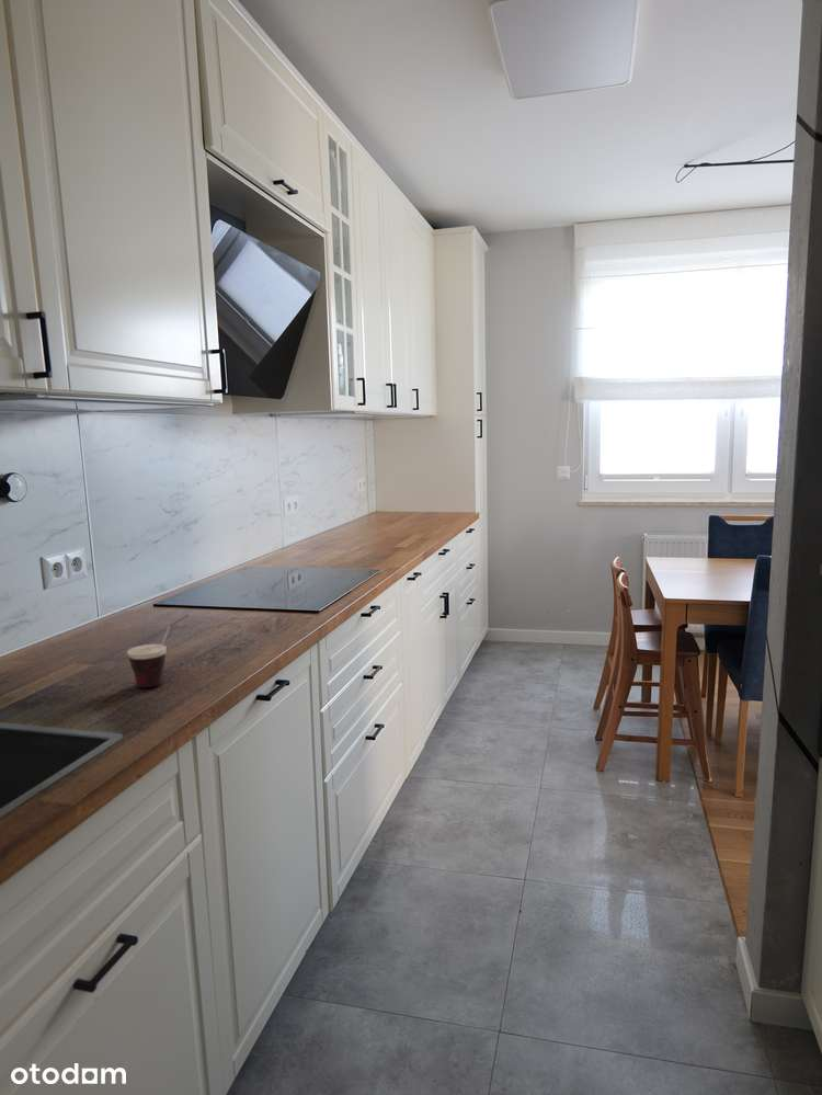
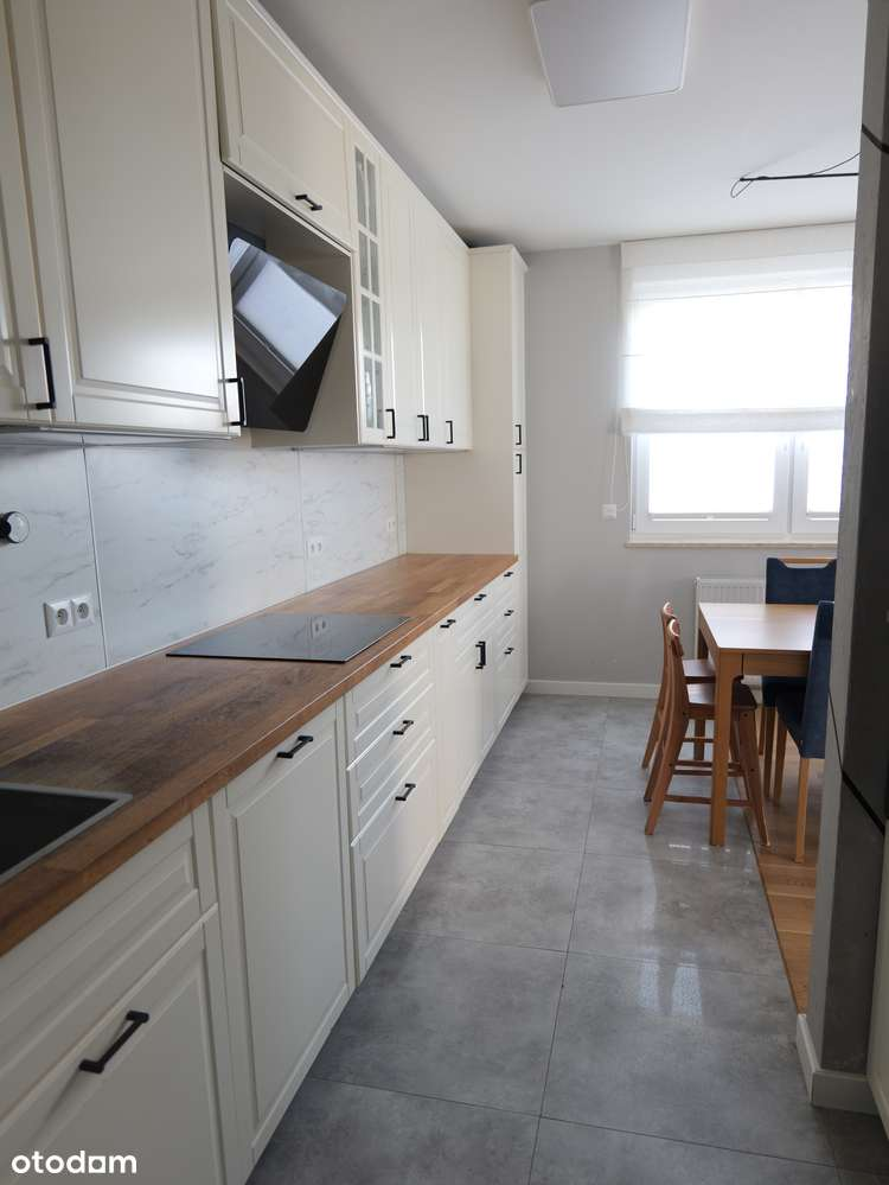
- cup [126,614,190,688]
